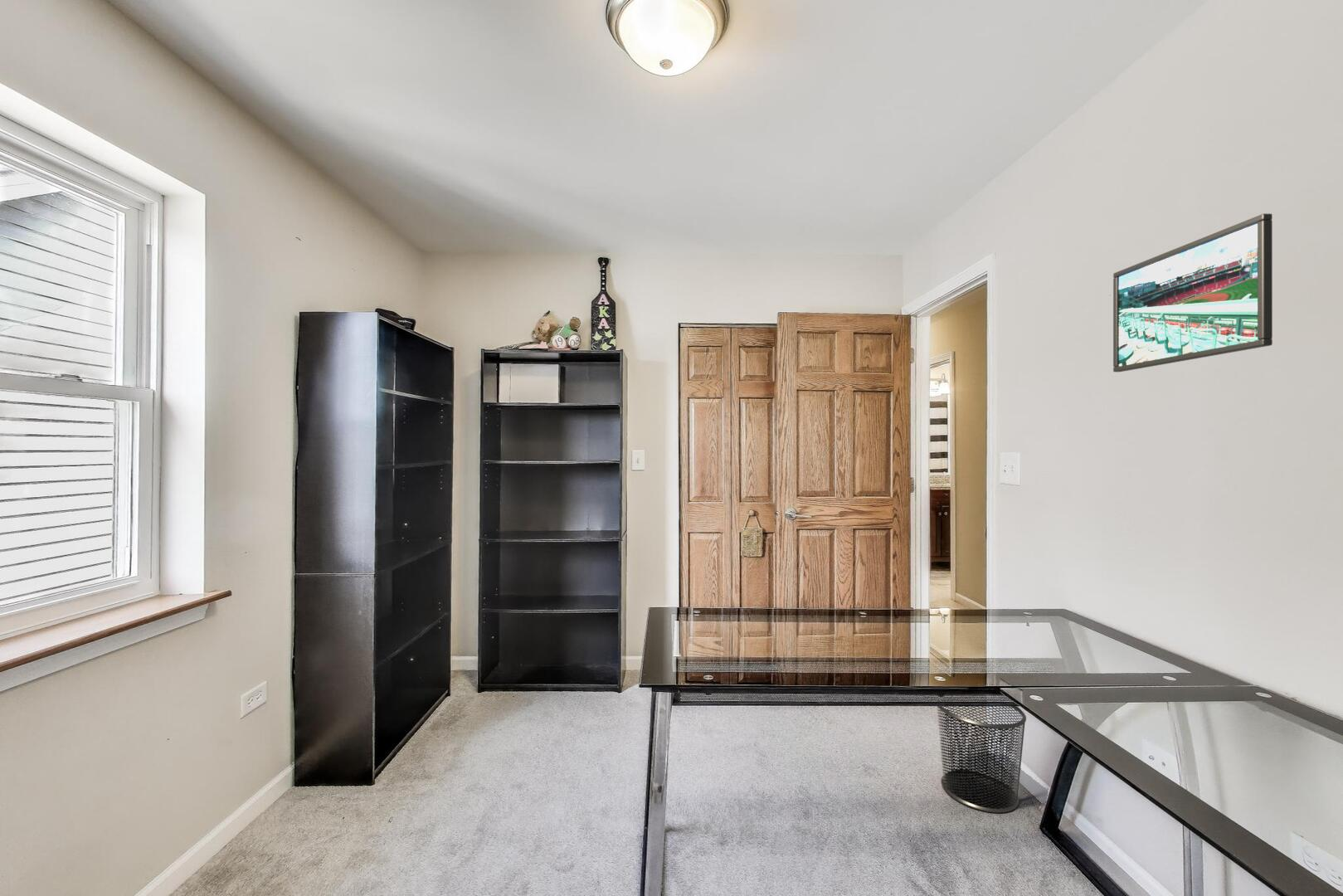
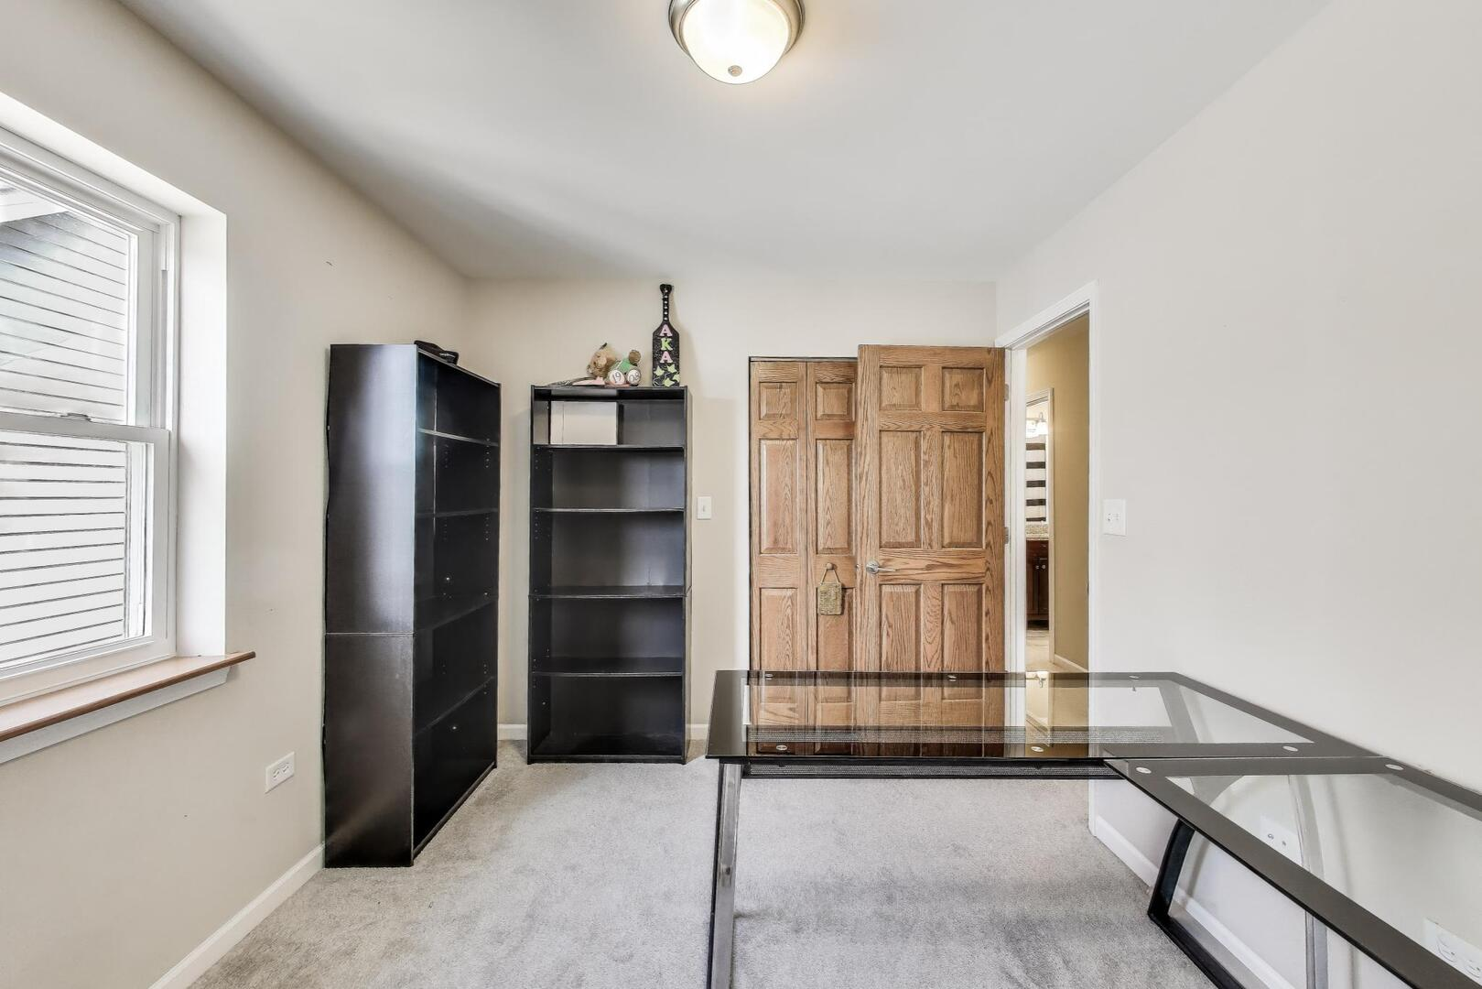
- waste bin [937,705,1027,814]
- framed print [1112,213,1273,373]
